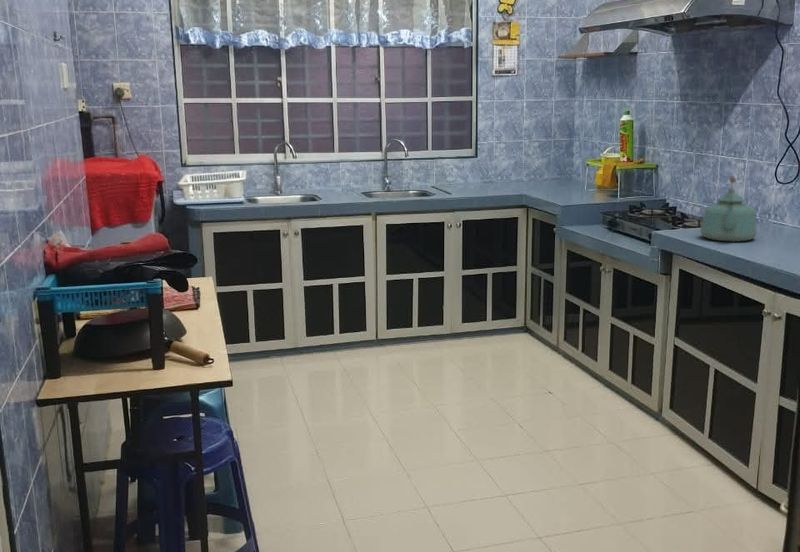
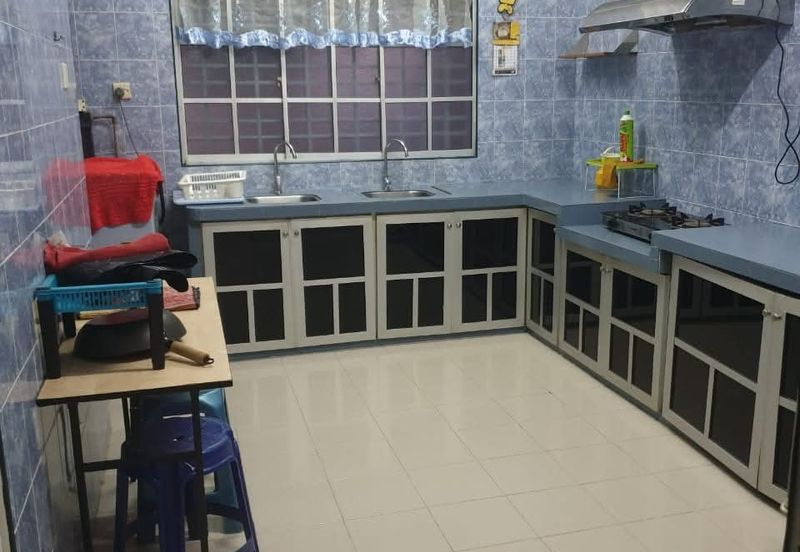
- kettle [699,175,758,243]
